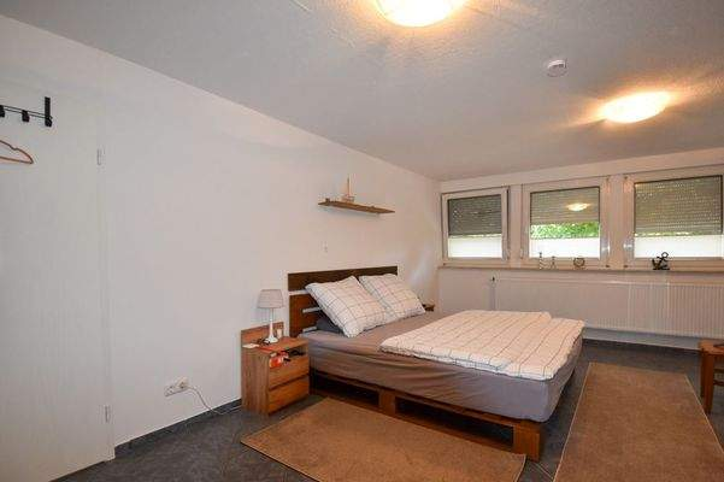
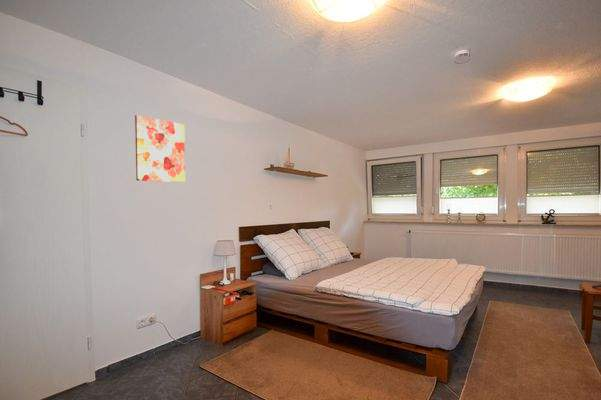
+ wall art [134,114,186,183]
